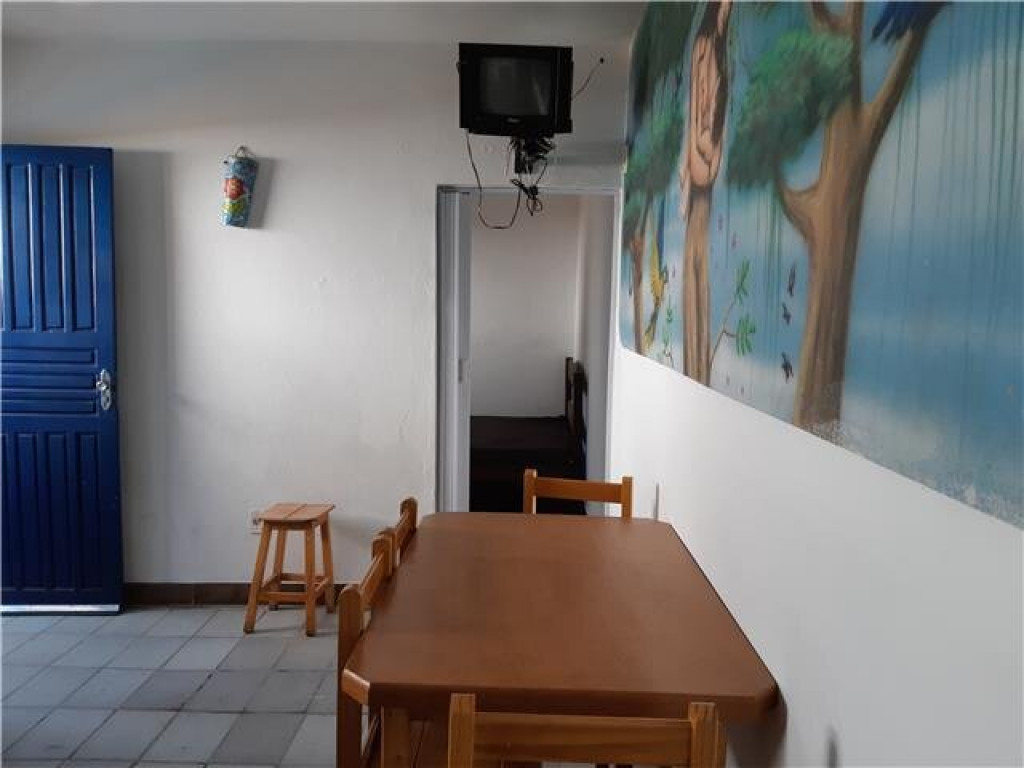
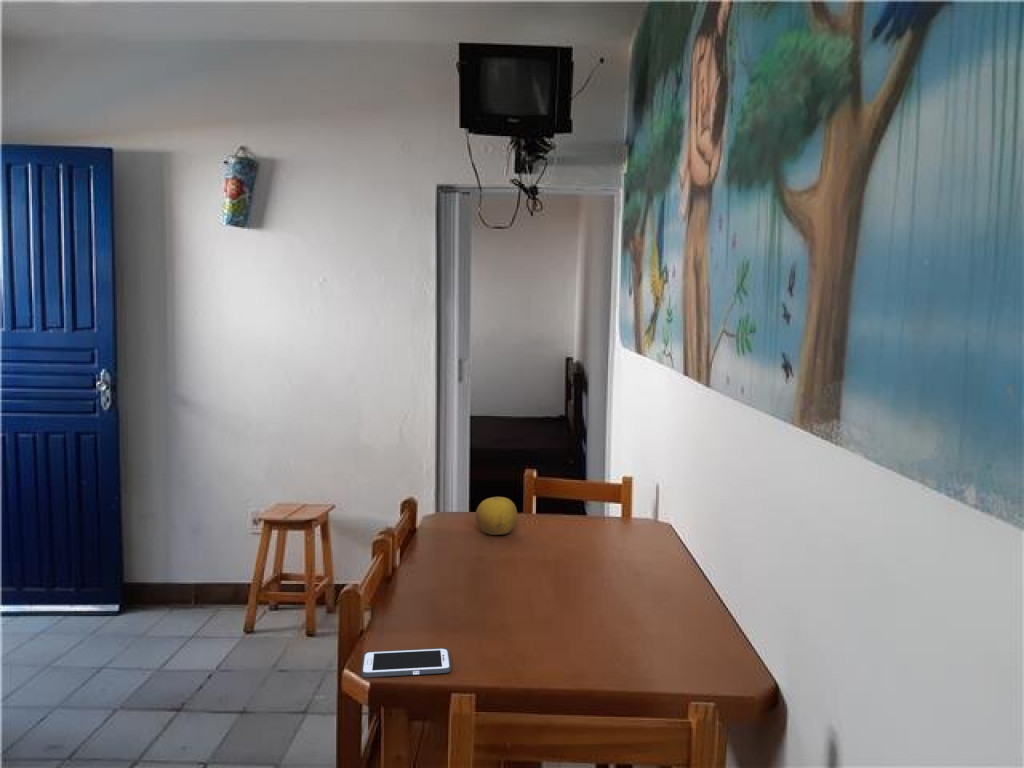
+ fruit [475,496,519,536]
+ cell phone [360,647,452,678]
